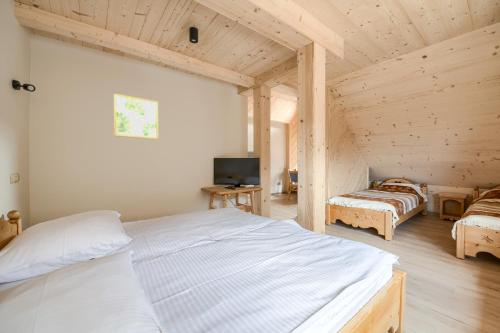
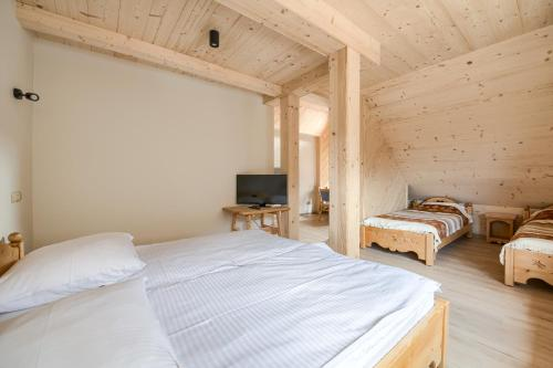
- wall art [113,93,159,140]
